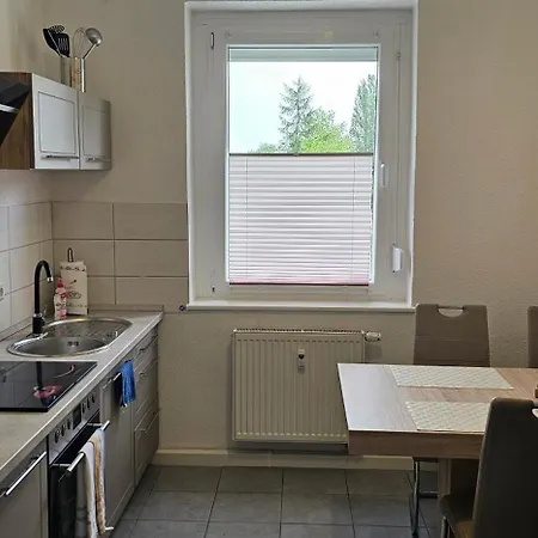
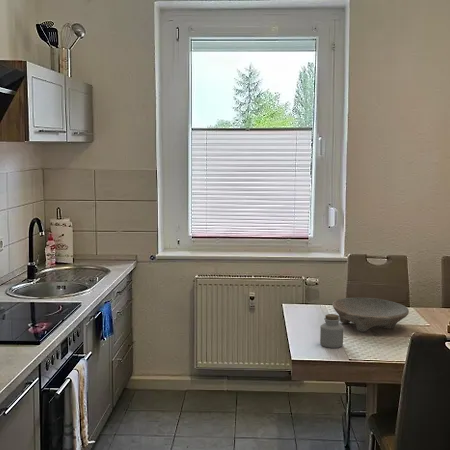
+ bowl [332,297,410,333]
+ jar [319,313,344,349]
